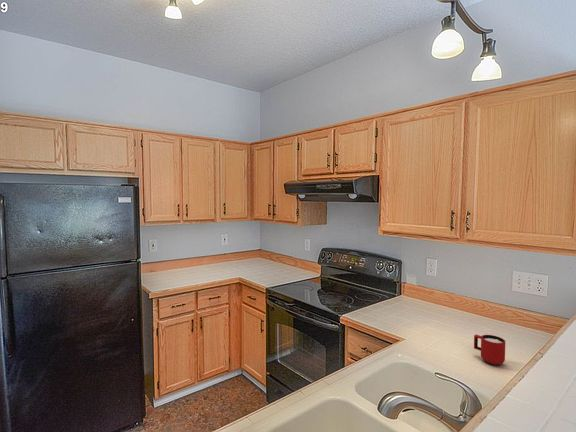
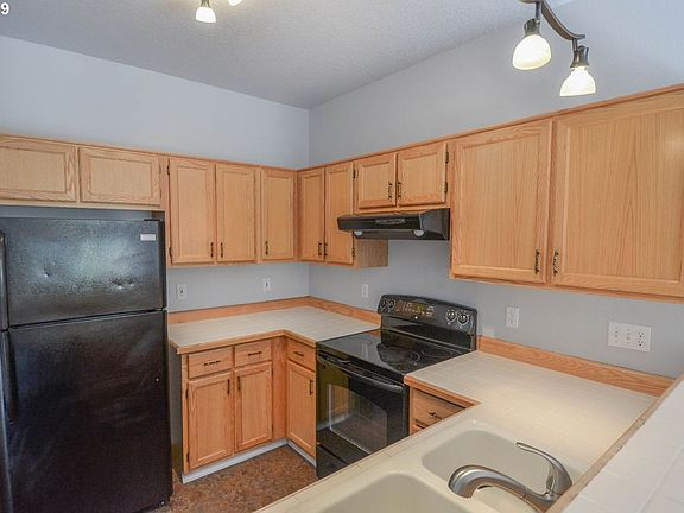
- mug [473,334,506,367]
